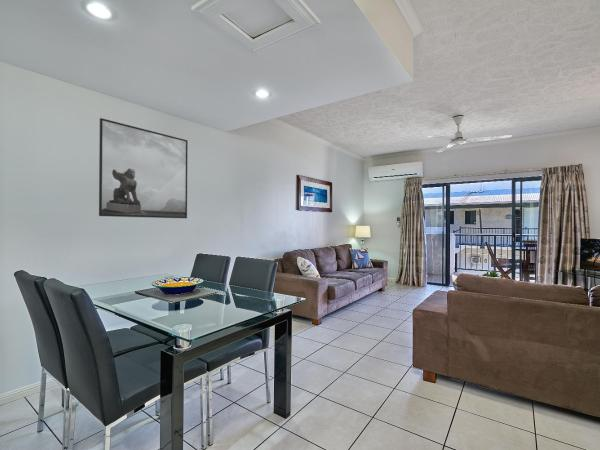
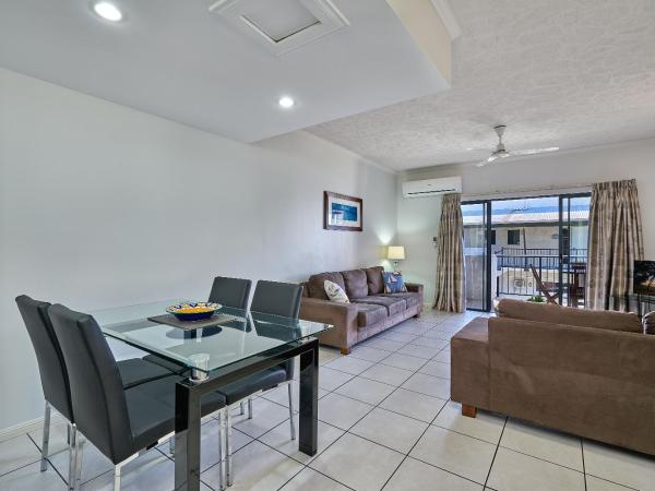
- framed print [98,117,189,219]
